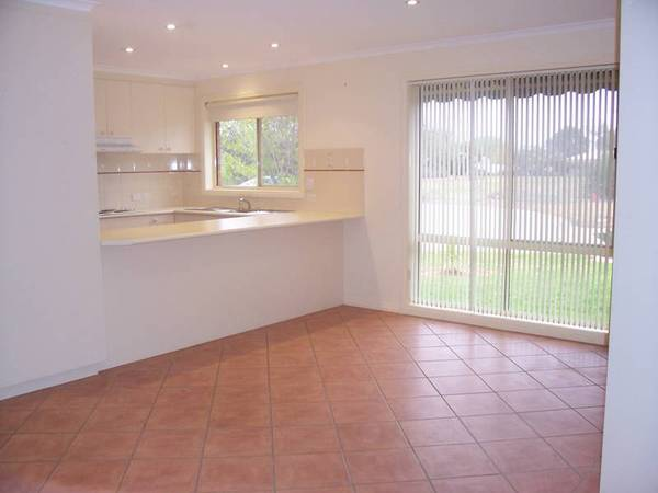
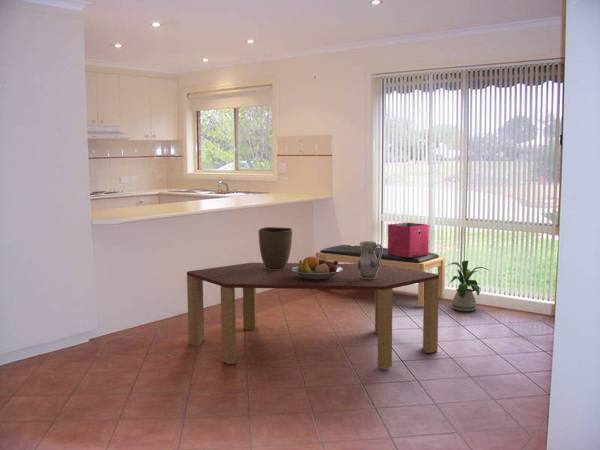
+ ceramic pitcher [357,240,384,279]
+ vase [257,226,293,270]
+ house plant [446,260,491,312]
+ fruit bowl [292,256,343,280]
+ bench [314,244,446,307]
+ dining table [186,262,439,370]
+ storage bin [387,222,430,257]
